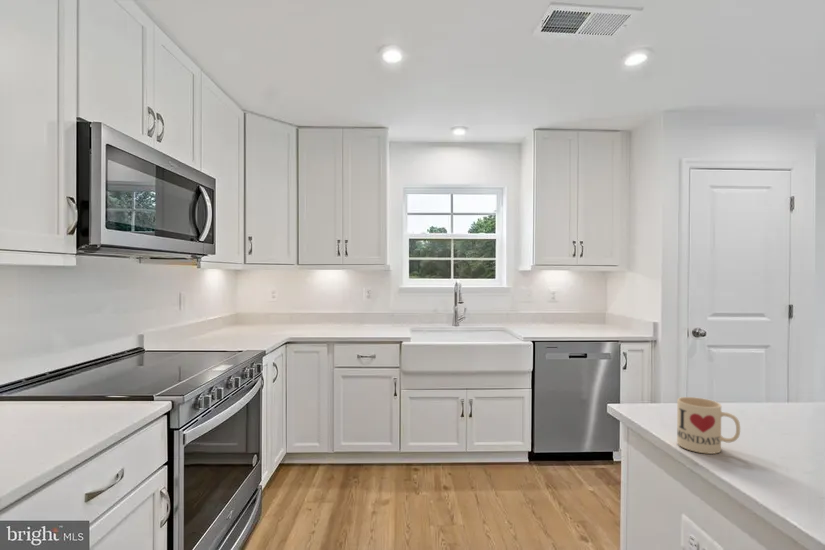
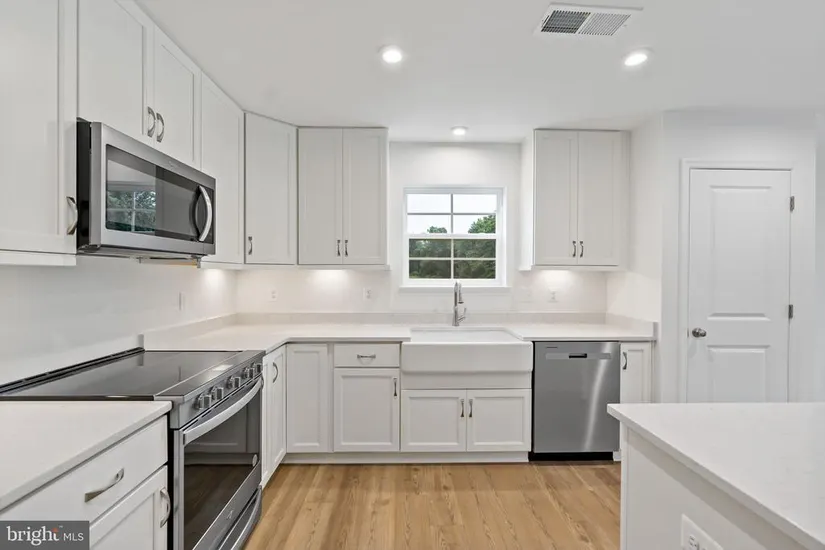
- mug [676,396,741,455]
